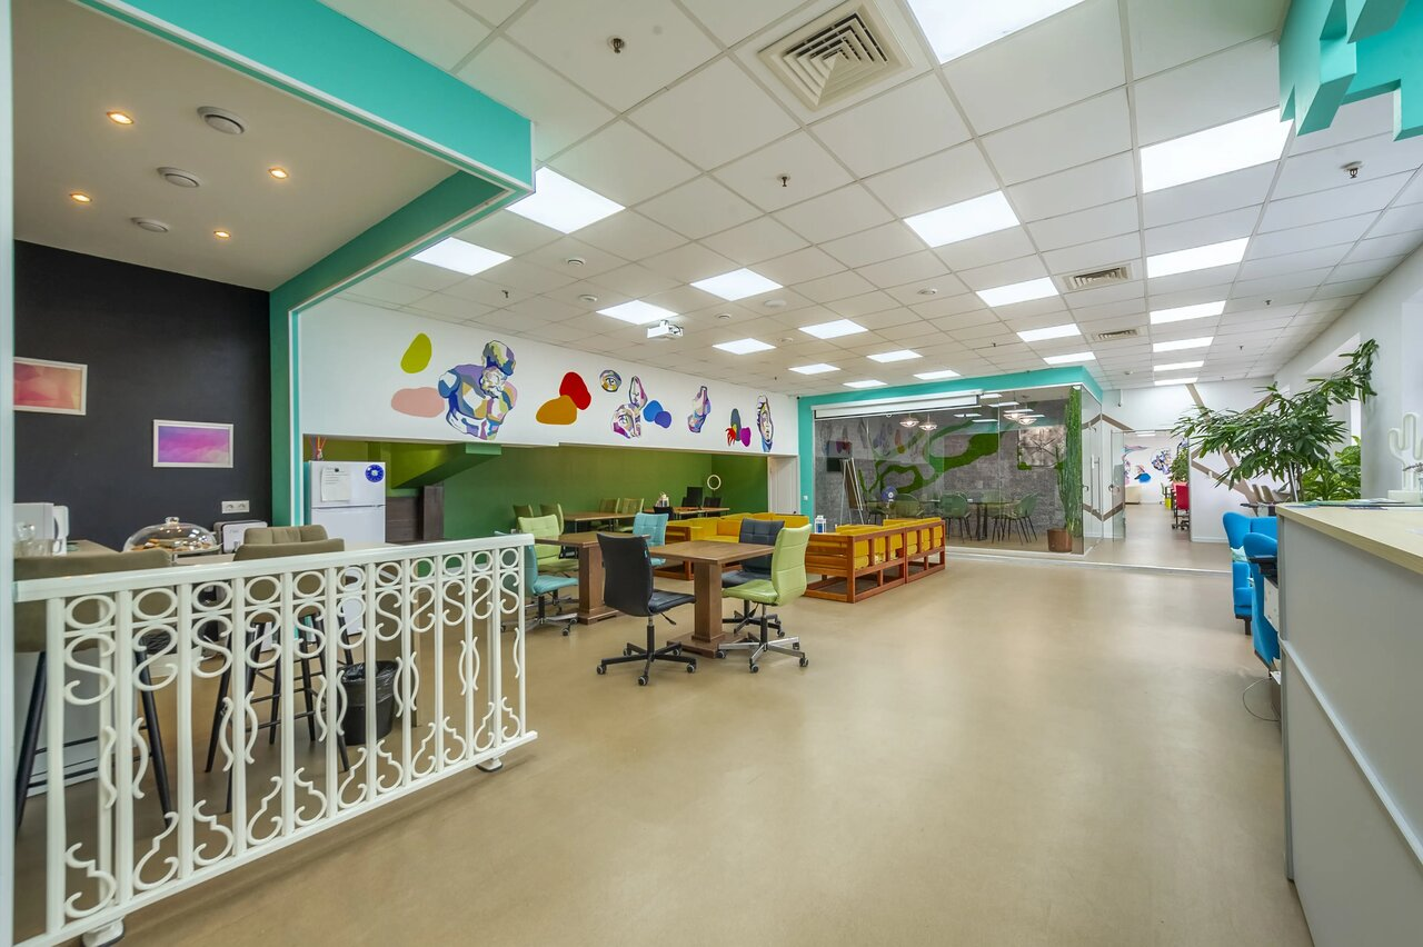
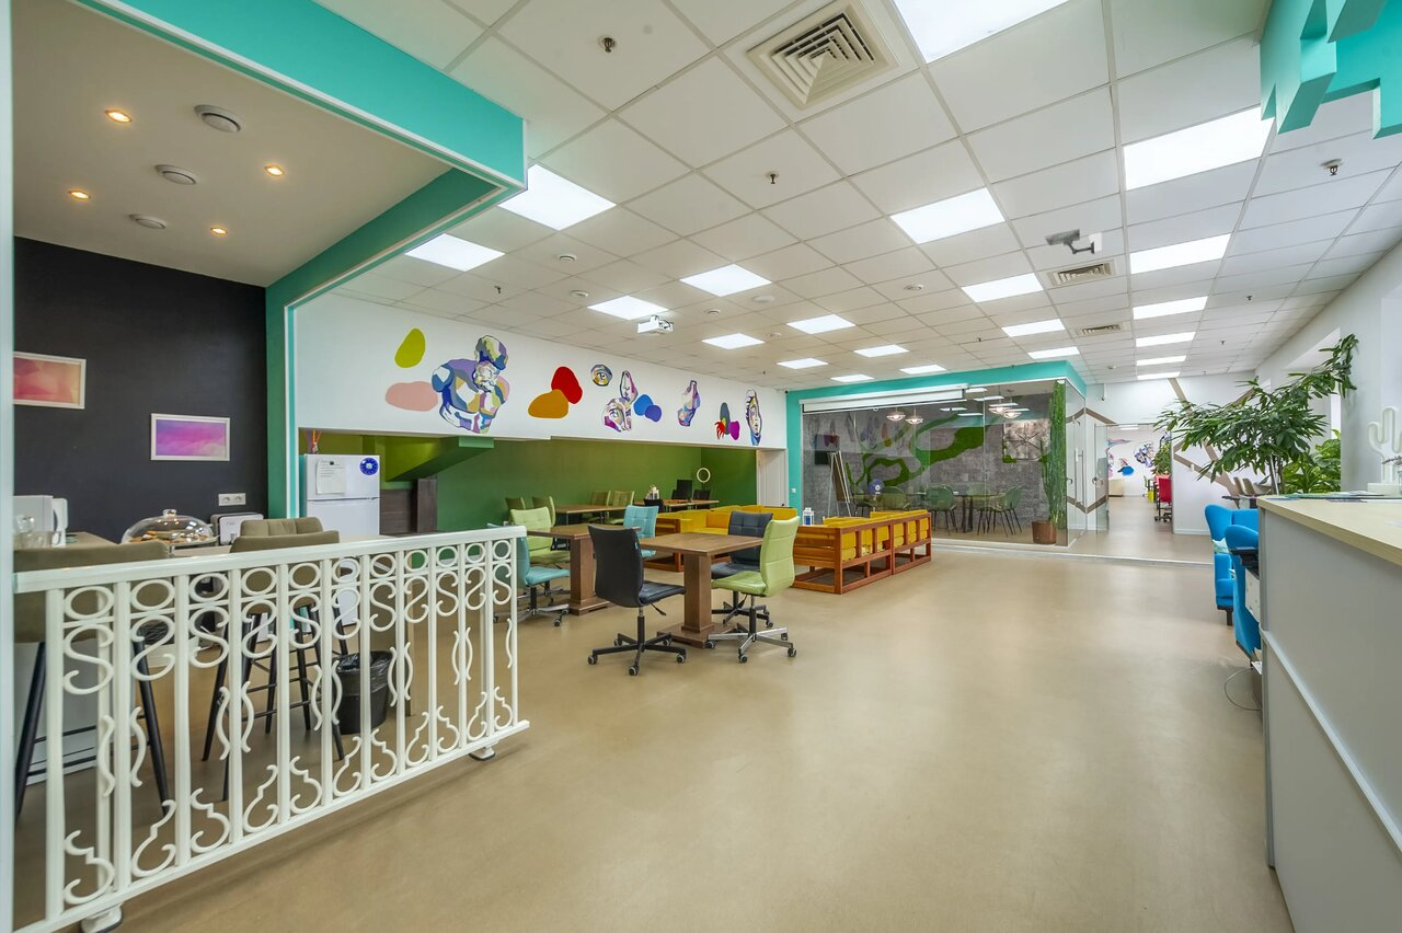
+ security camera [1044,228,1103,255]
